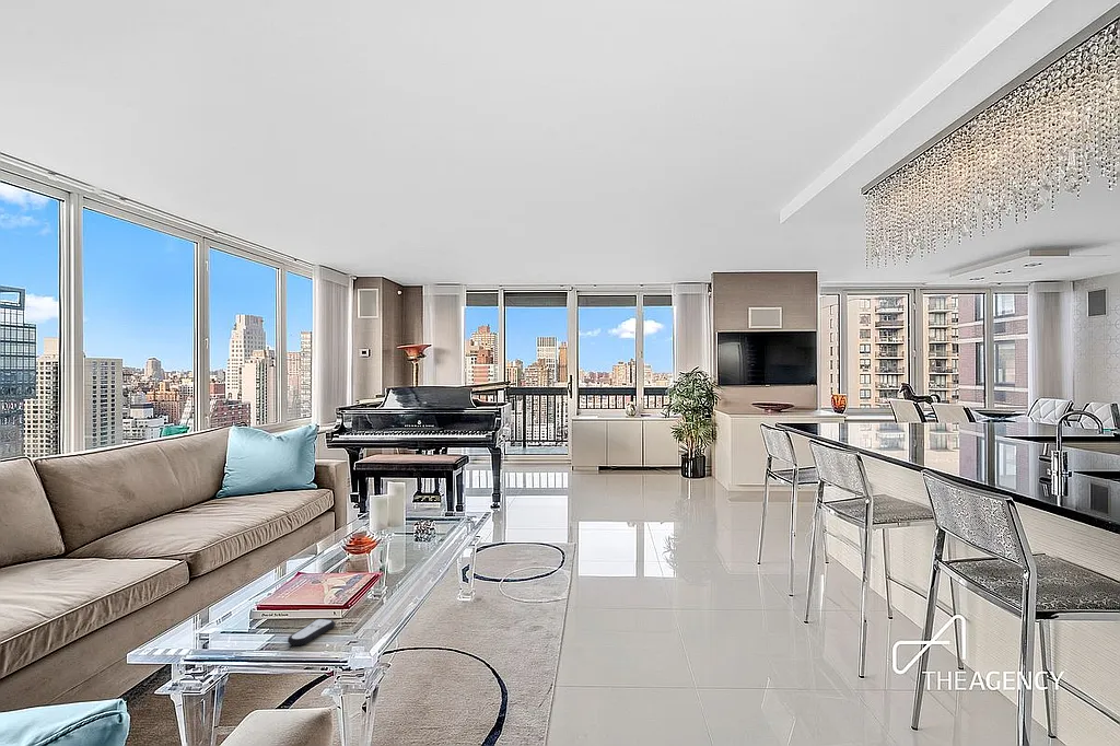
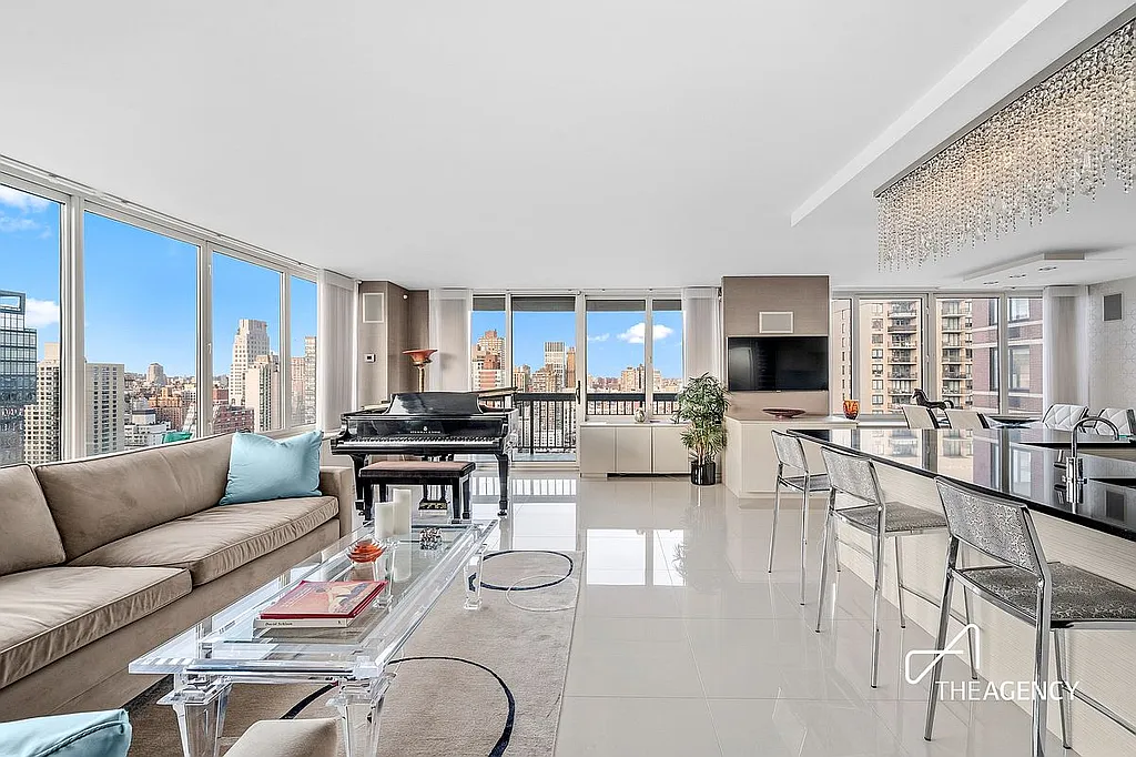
- remote control [287,618,336,646]
